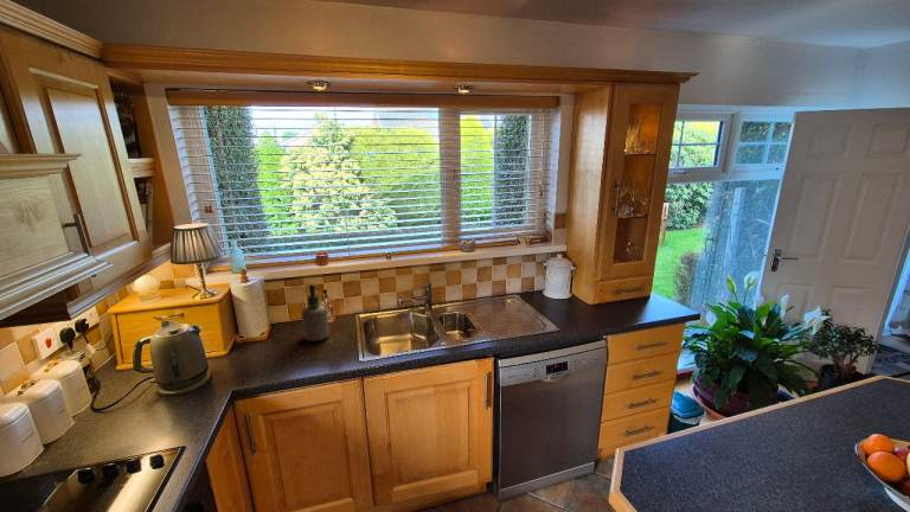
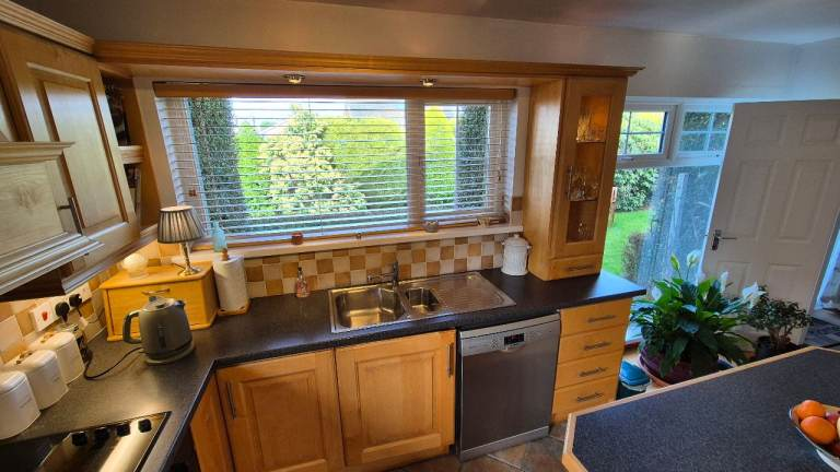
- soap dispenser [300,283,331,343]
